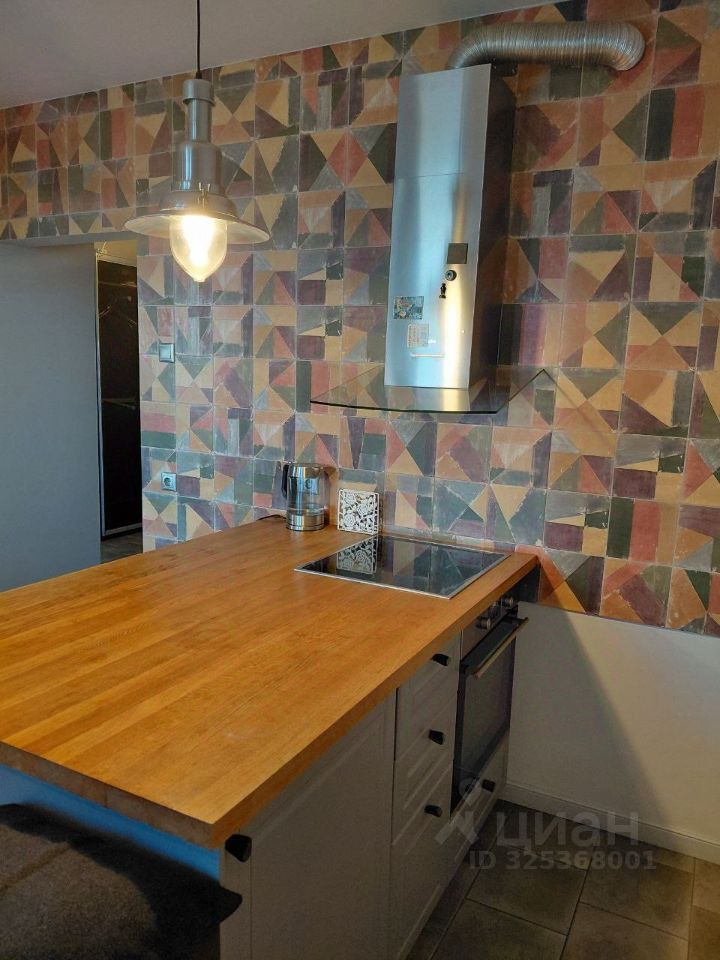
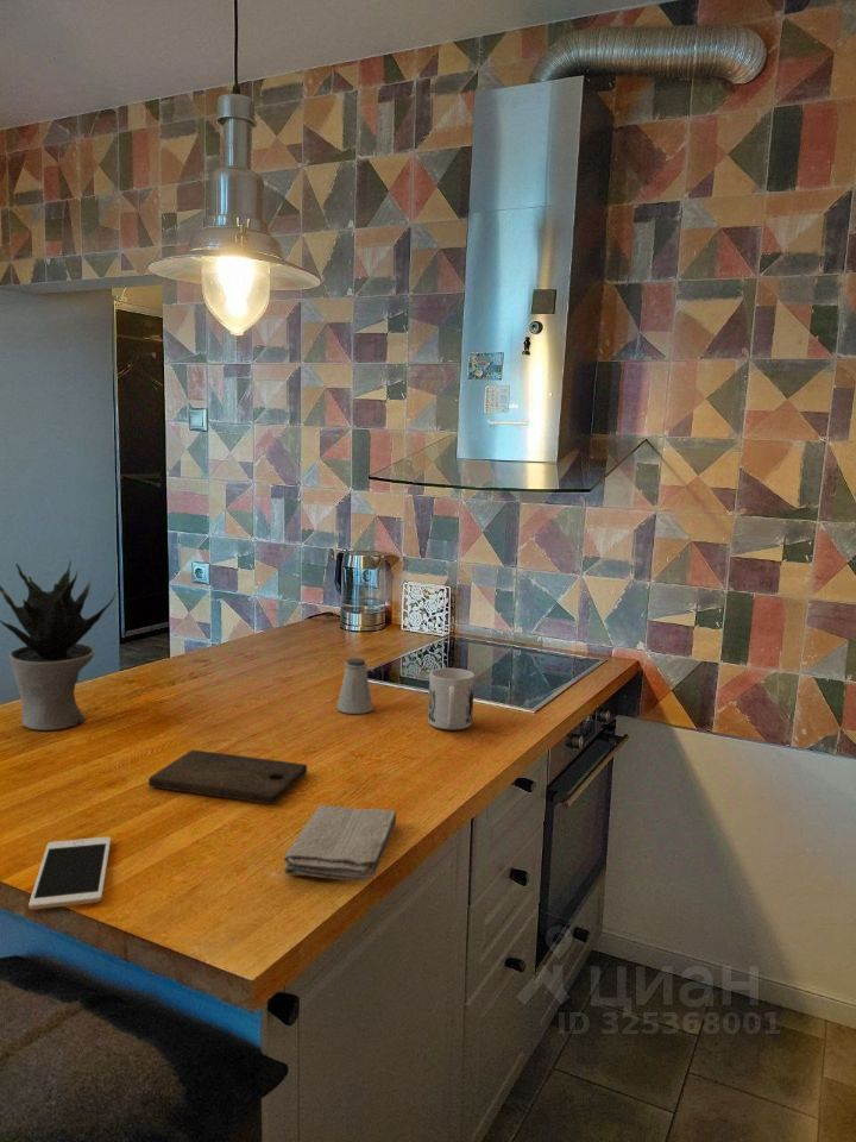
+ washcloth [283,804,397,881]
+ potted plant [0,558,117,730]
+ cell phone [27,836,112,910]
+ cutting board [147,748,308,805]
+ saltshaker [335,657,374,715]
+ mug [427,667,476,730]
